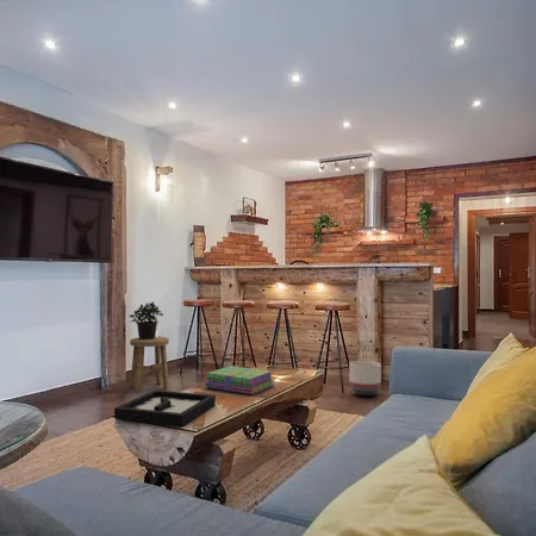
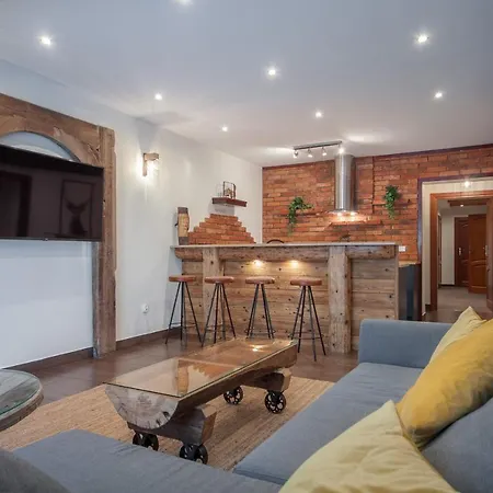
- decorative tray [113,388,217,428]
- planter [348,360,382,397]
- stool [129,336,170,394]
- potted plant [129,300,164,339]
- stack of books [204,364,275,395]
